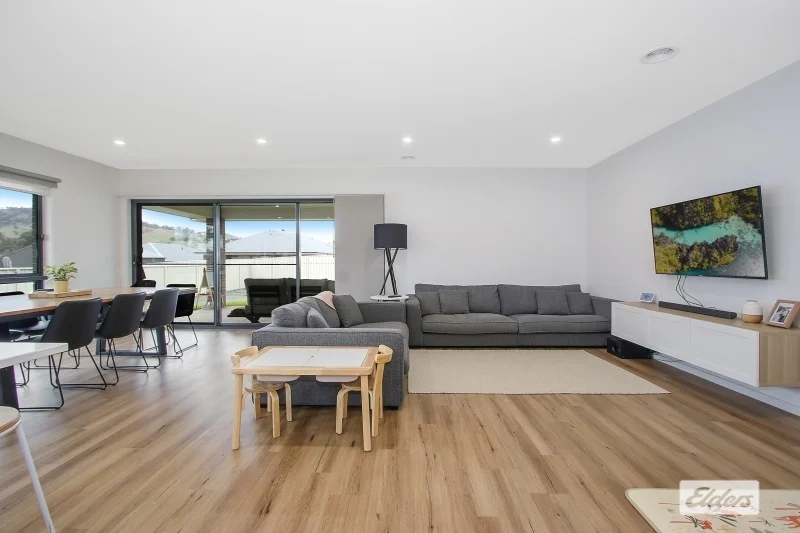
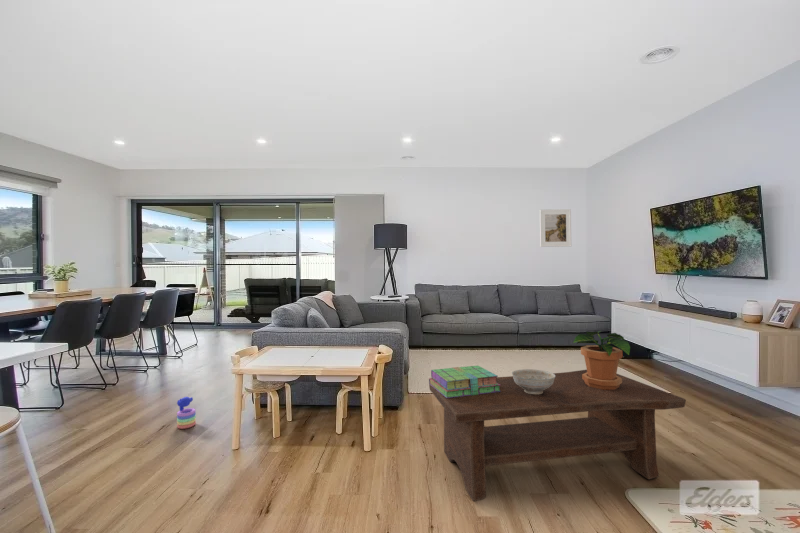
+ stack of books [428,365,501,398]
+ decorative bowl [511,368,555,395]
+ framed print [539,208,572,248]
+ coffee table [428,369,687,502]
+ potted plant [572,330,631,390]
+ stacking toy [176,396,197,430]
